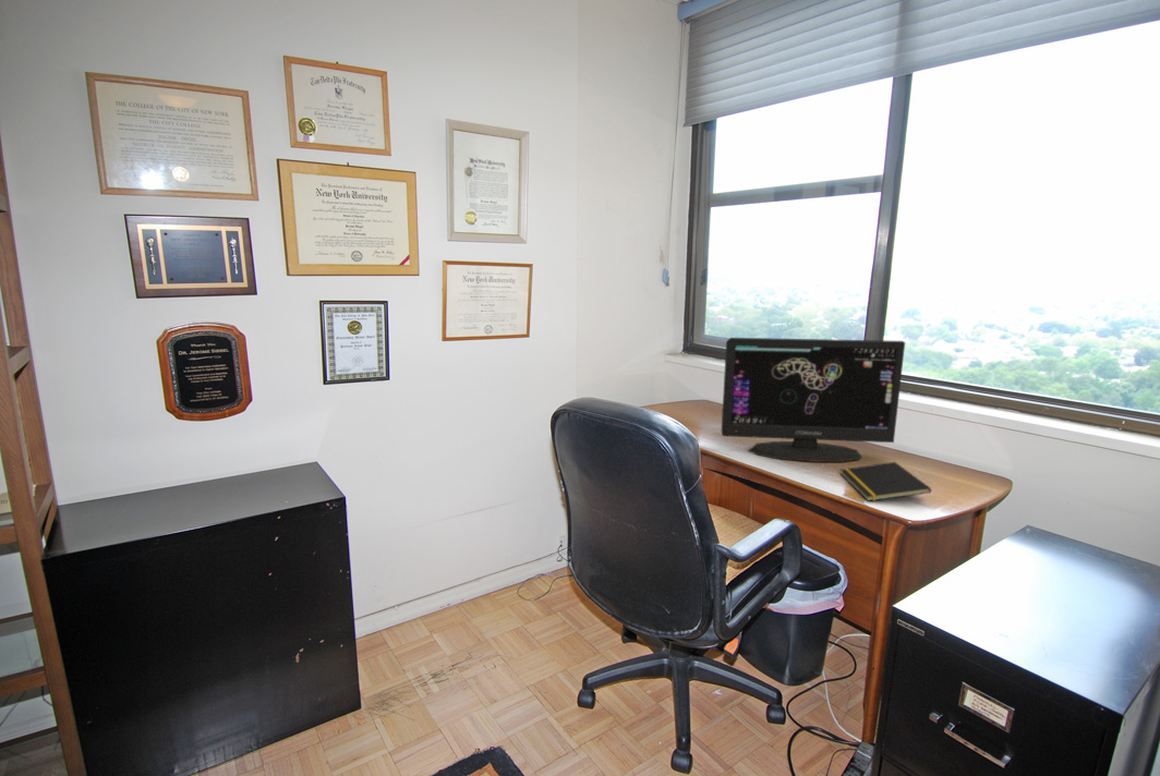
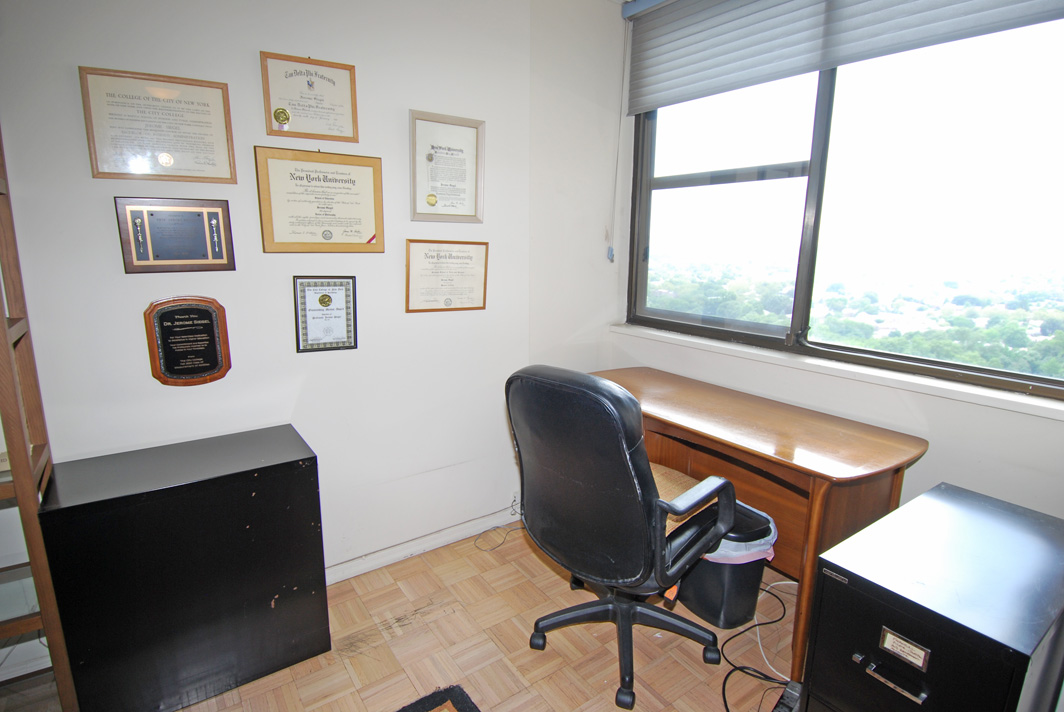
- computer monitor [721,337,906,463]
- notepad [839,461,932,502]
